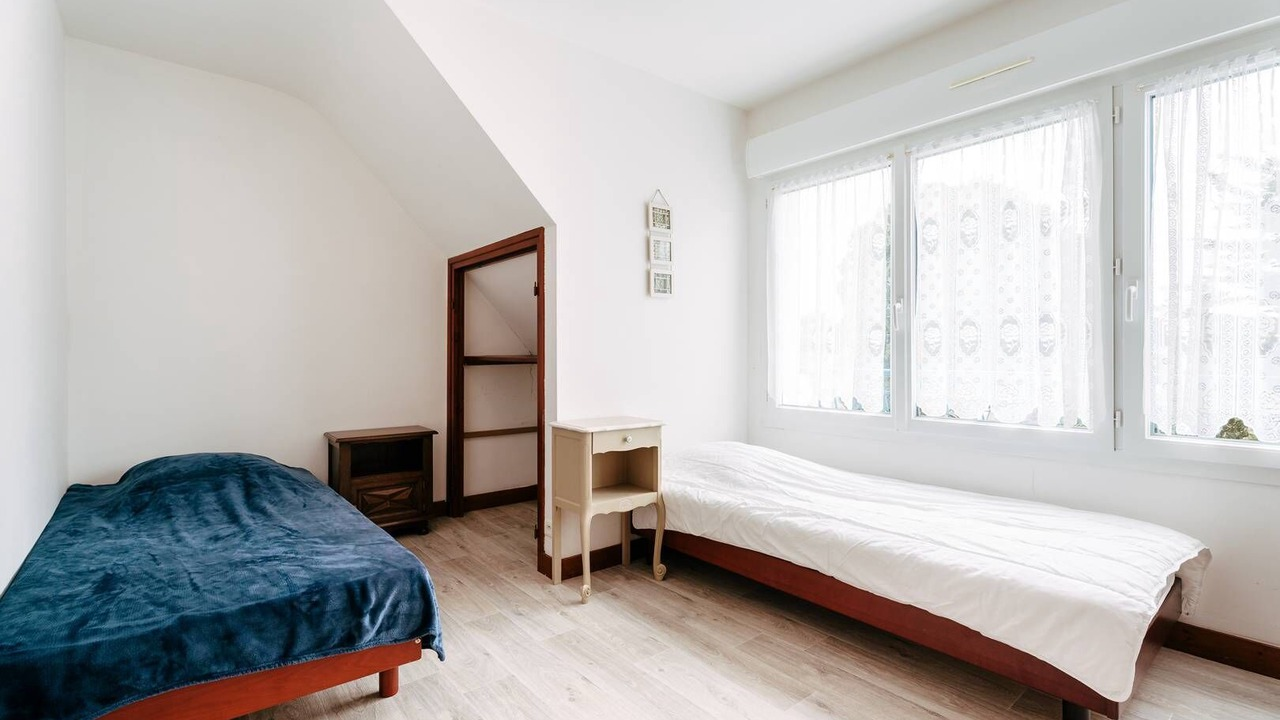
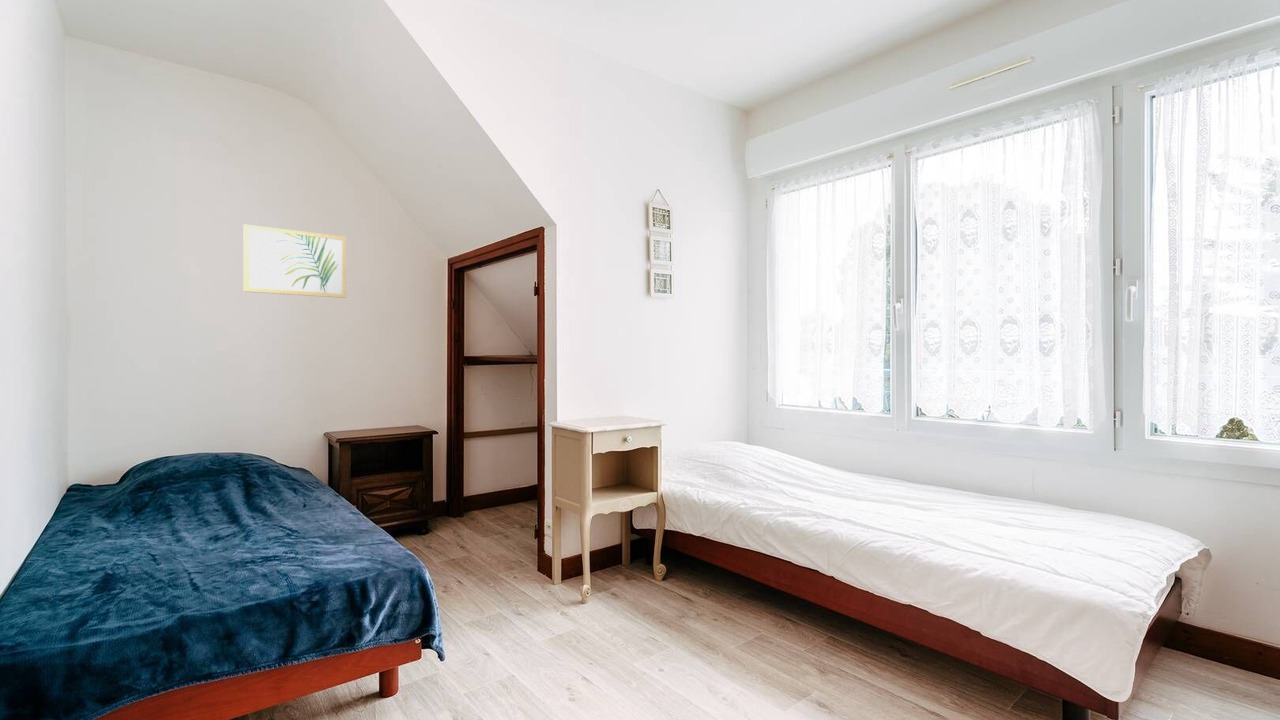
+ wall art [243,223,347,299]
